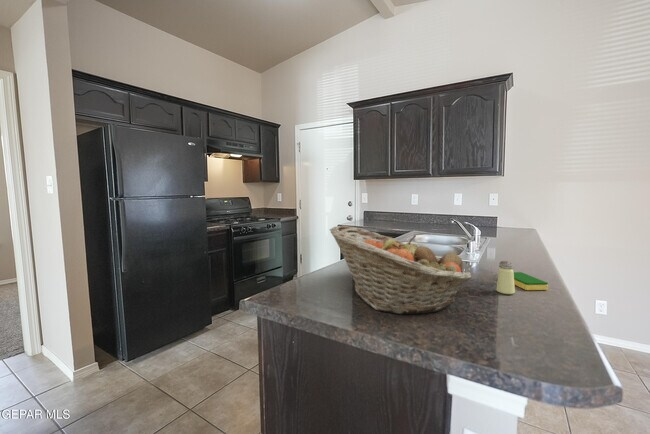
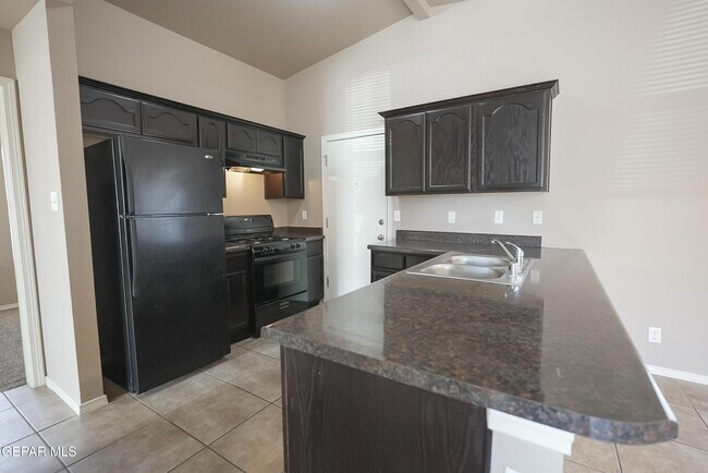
- saltshaker [496,260,516,295]
- dish sponge [514,271,549,291]
- fruit basket [329,224,473,316]
